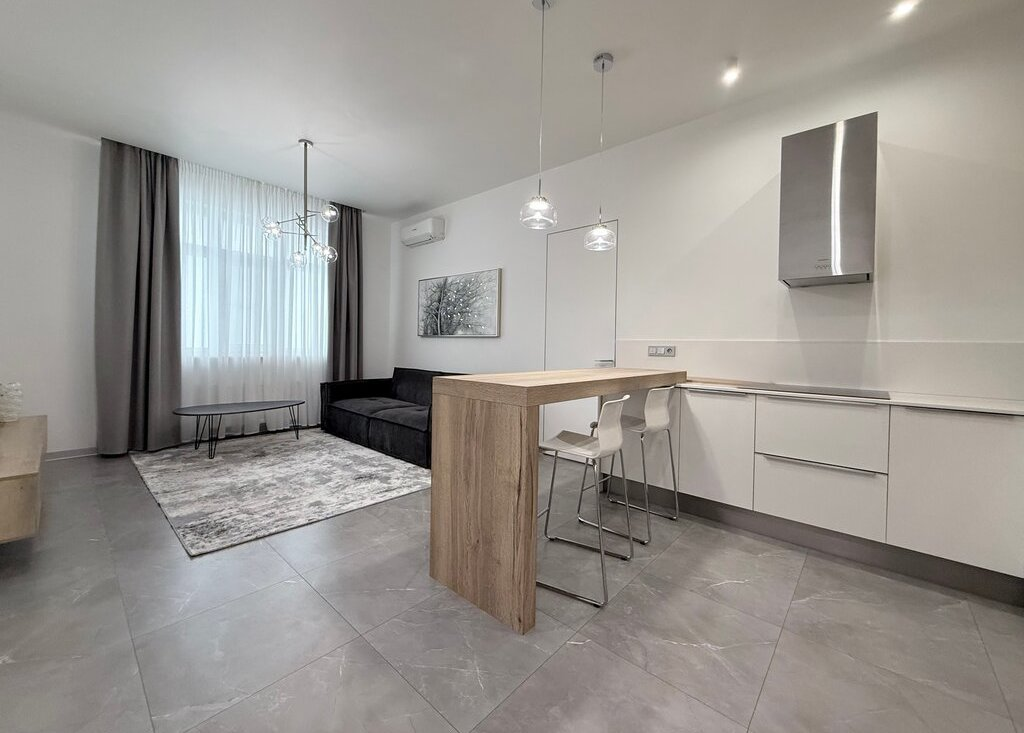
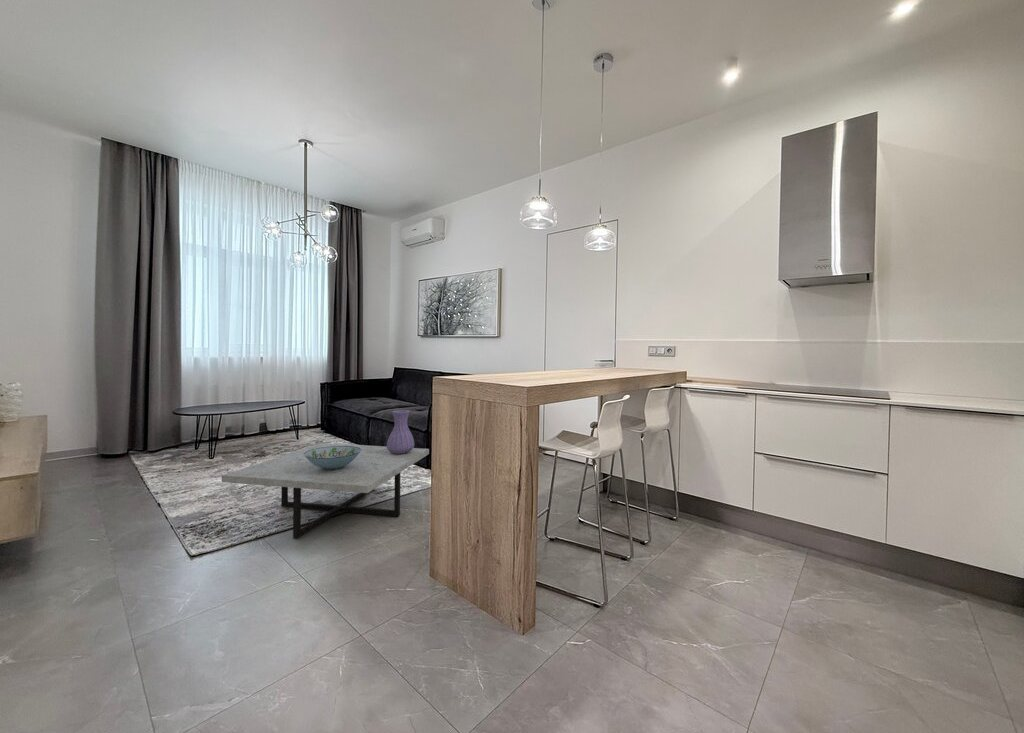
+ coffee table [221,442,430,540]
+ decorative bowl [304,446,361,469]
+ vase [386,409,415,454]
